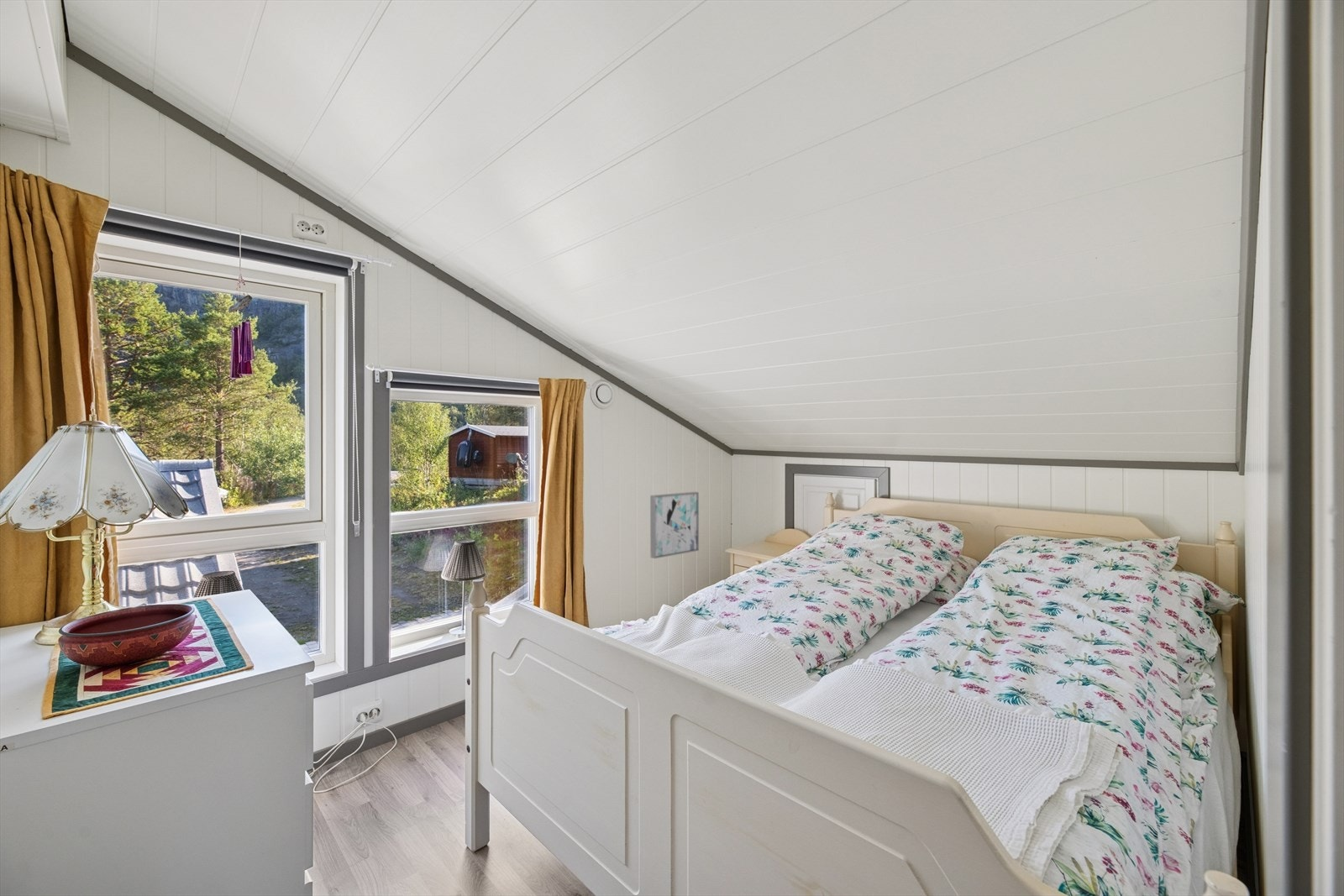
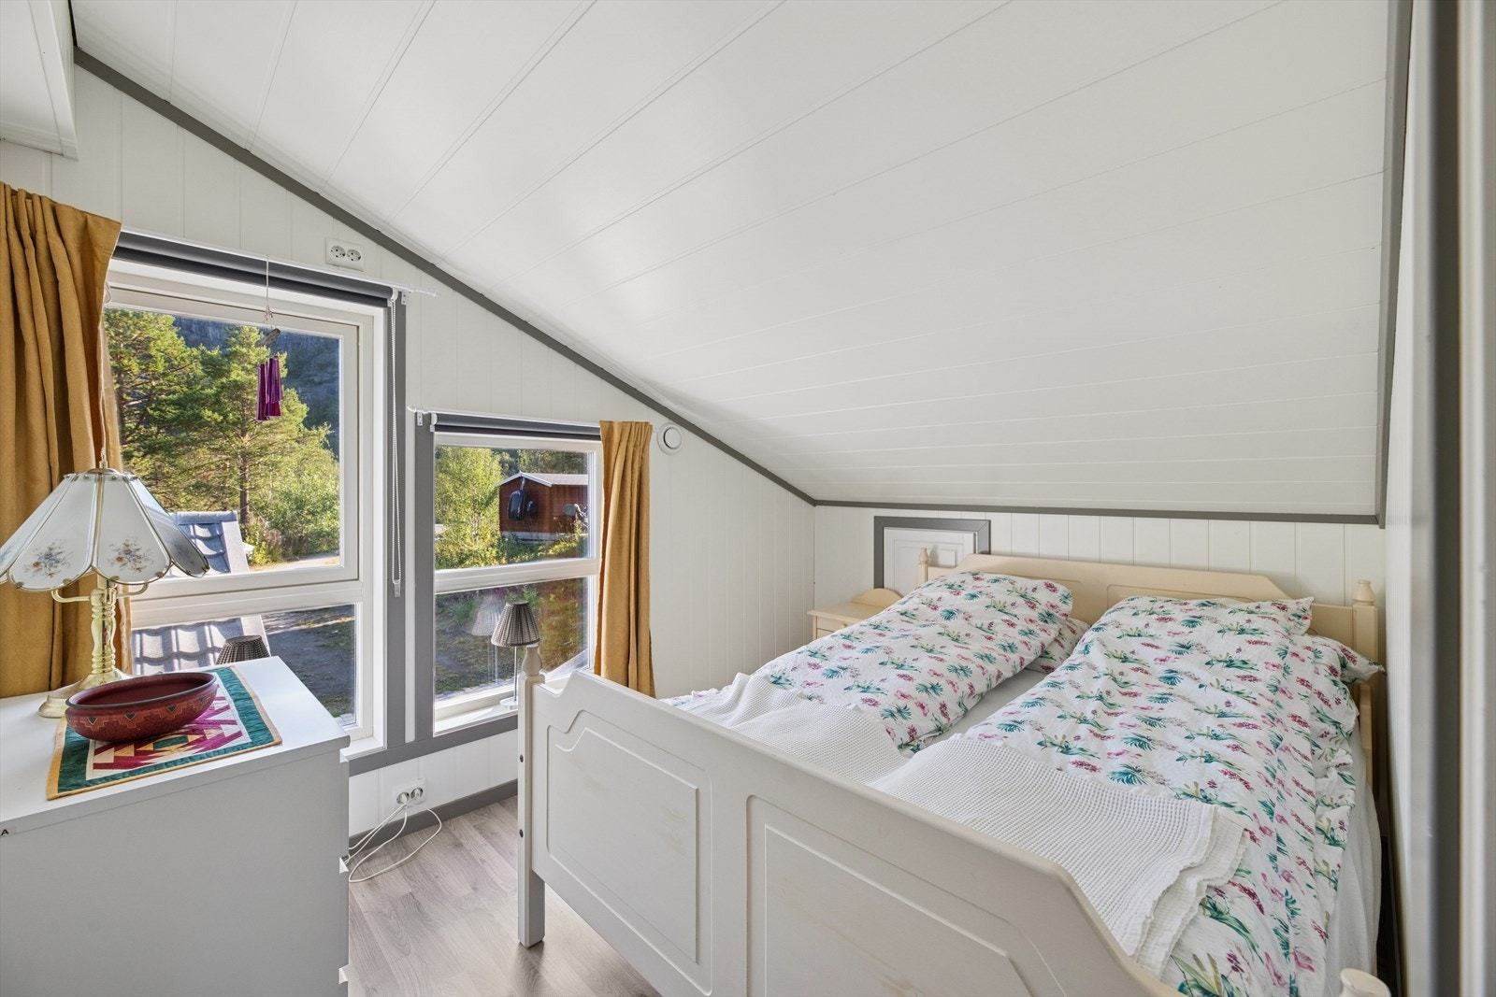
- wall art [649,491,700,559]
